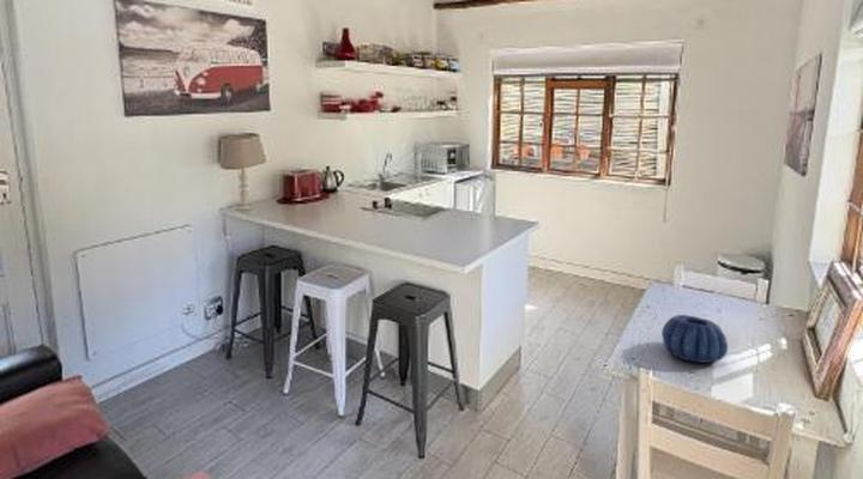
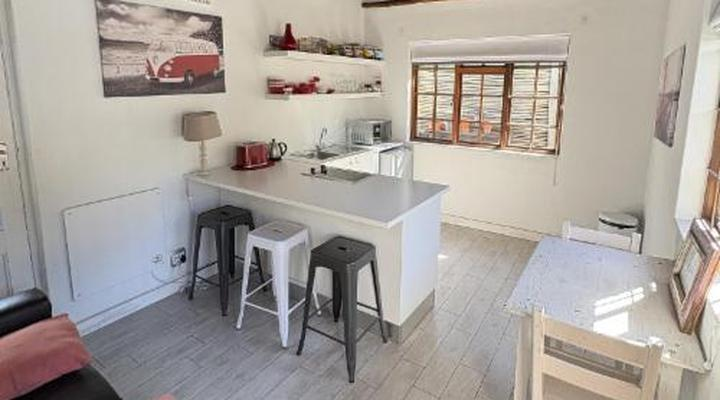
- decorative bowl [660,314,729,364]
